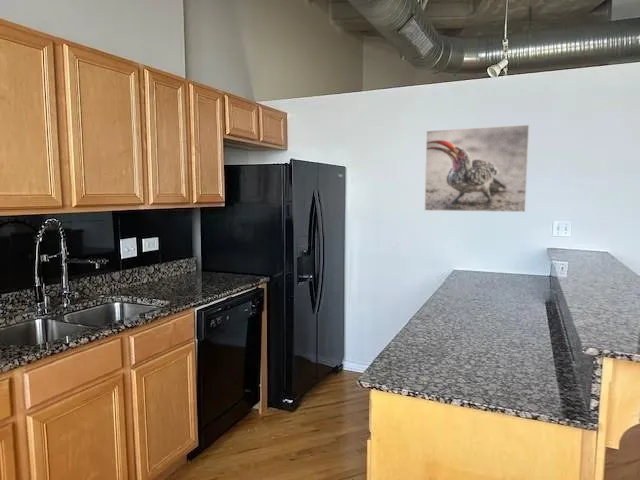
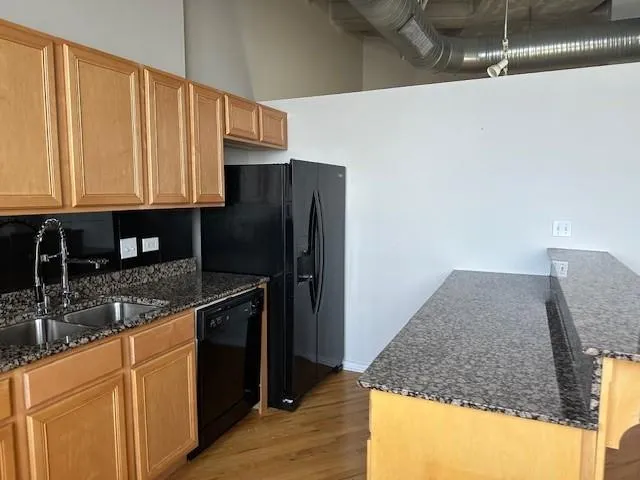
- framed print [423,124,530,213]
